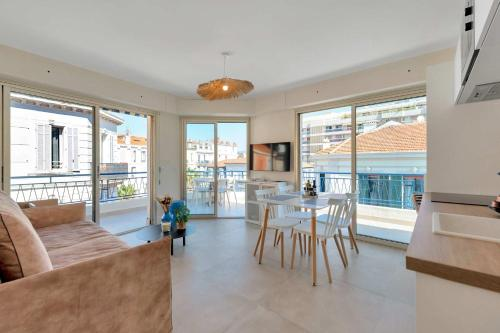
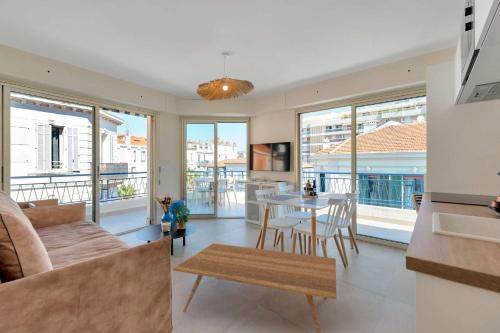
+ coffee table [172,242,337,333]
